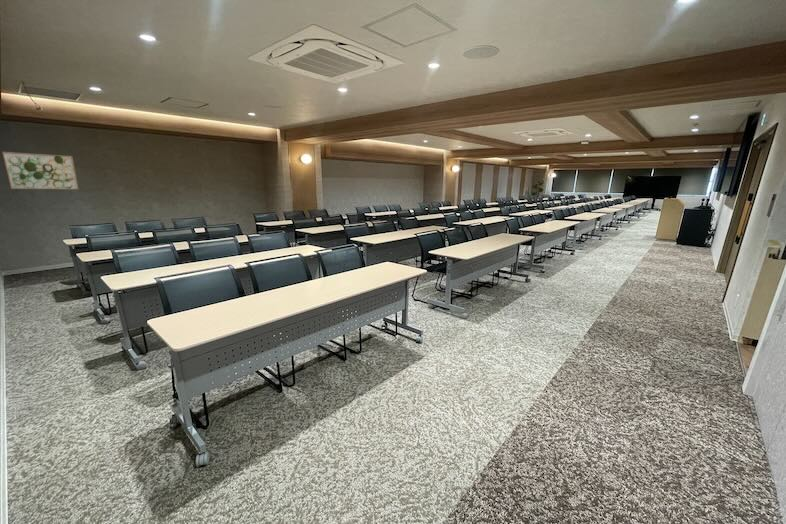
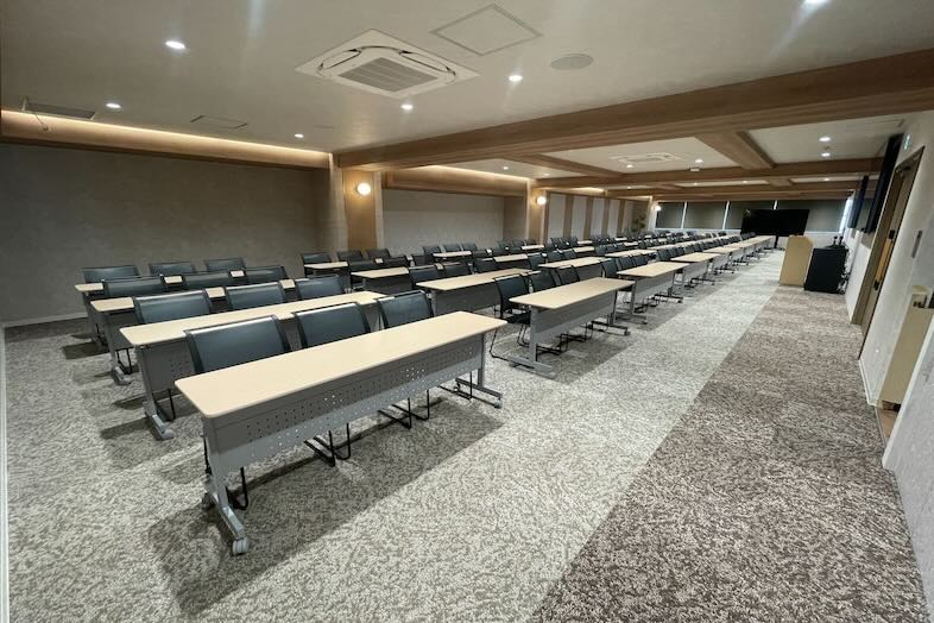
- wall art [1,151,80,190]
